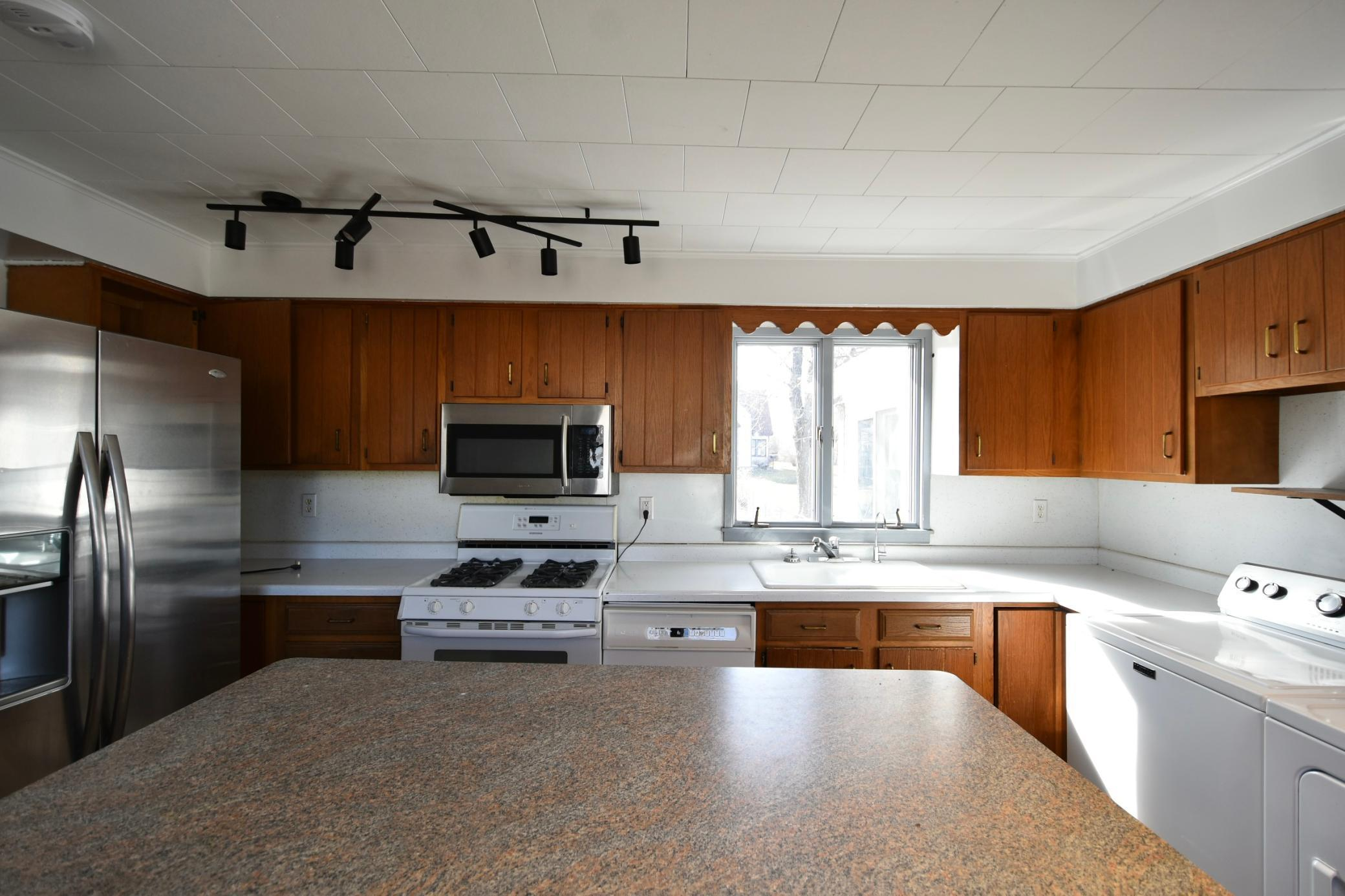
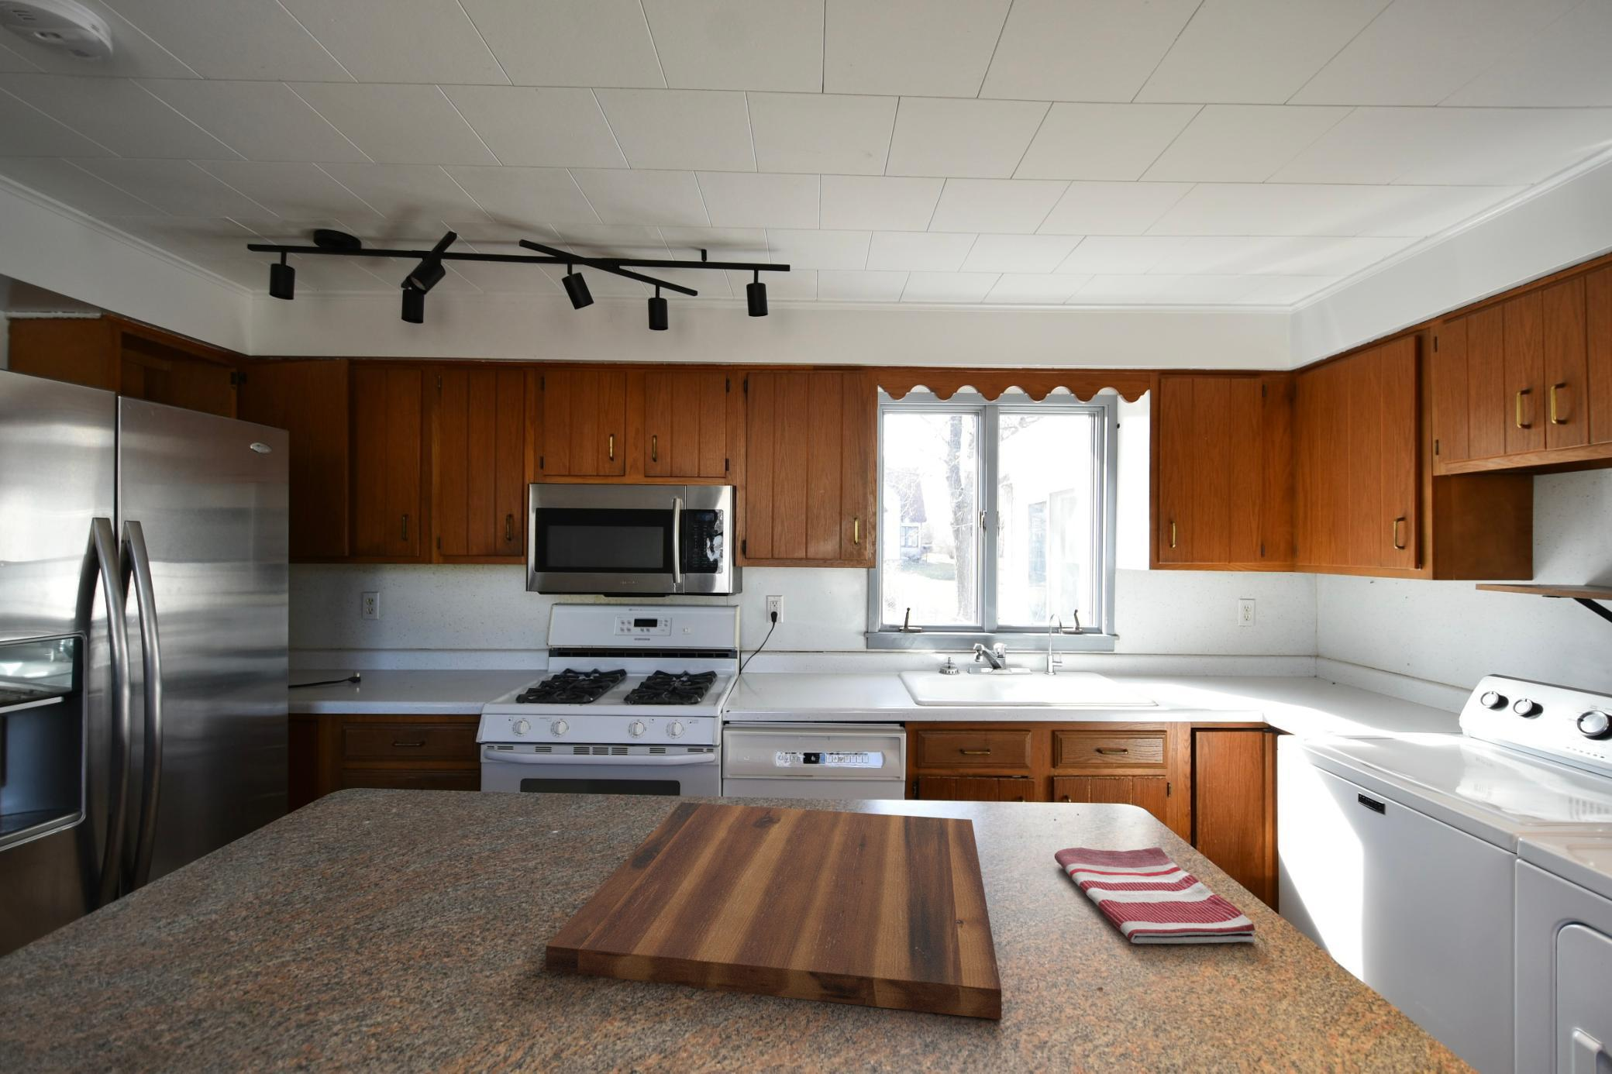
+ dish towel [1053,846,1257,945]
+ cutting board [545,801,1002,1020]
